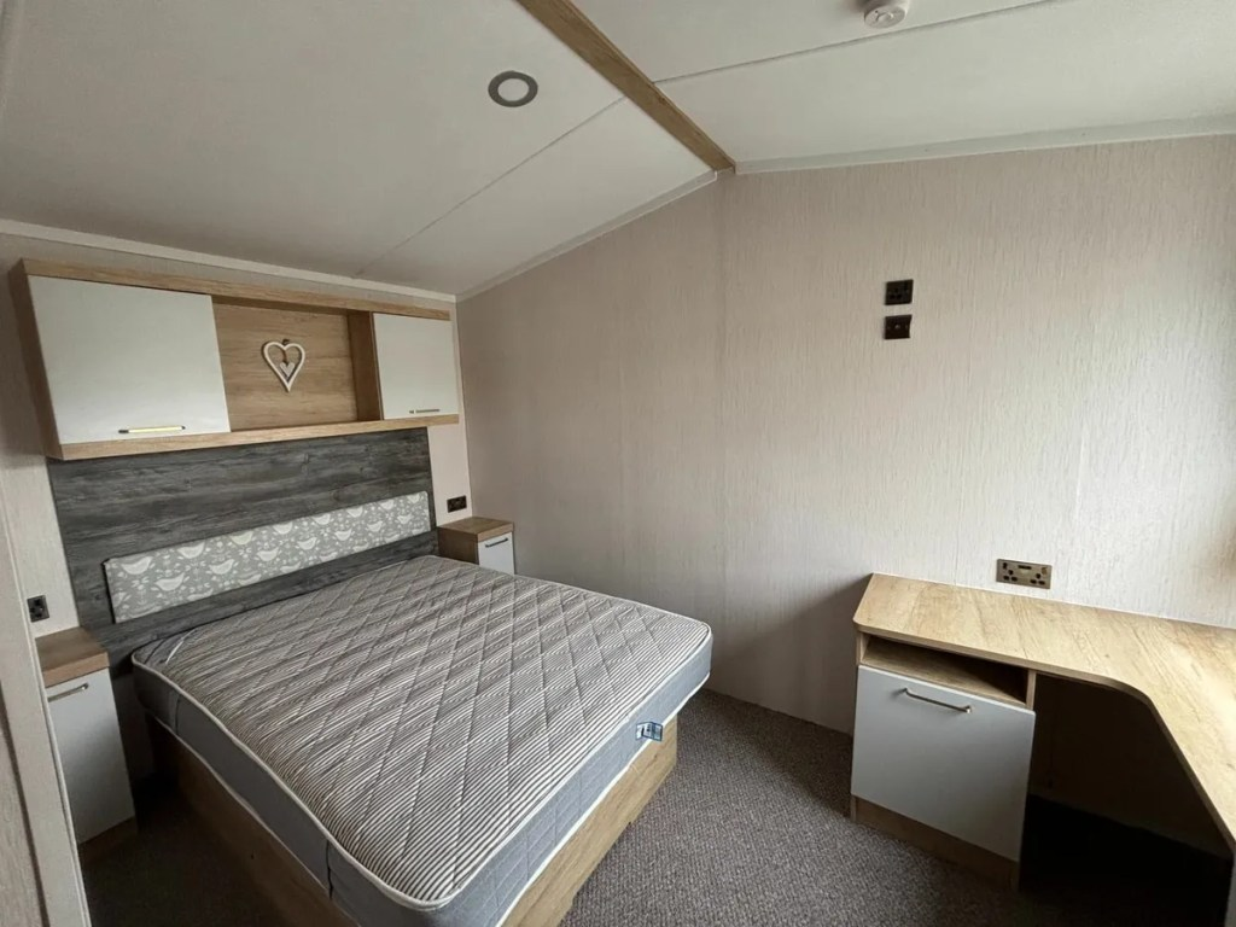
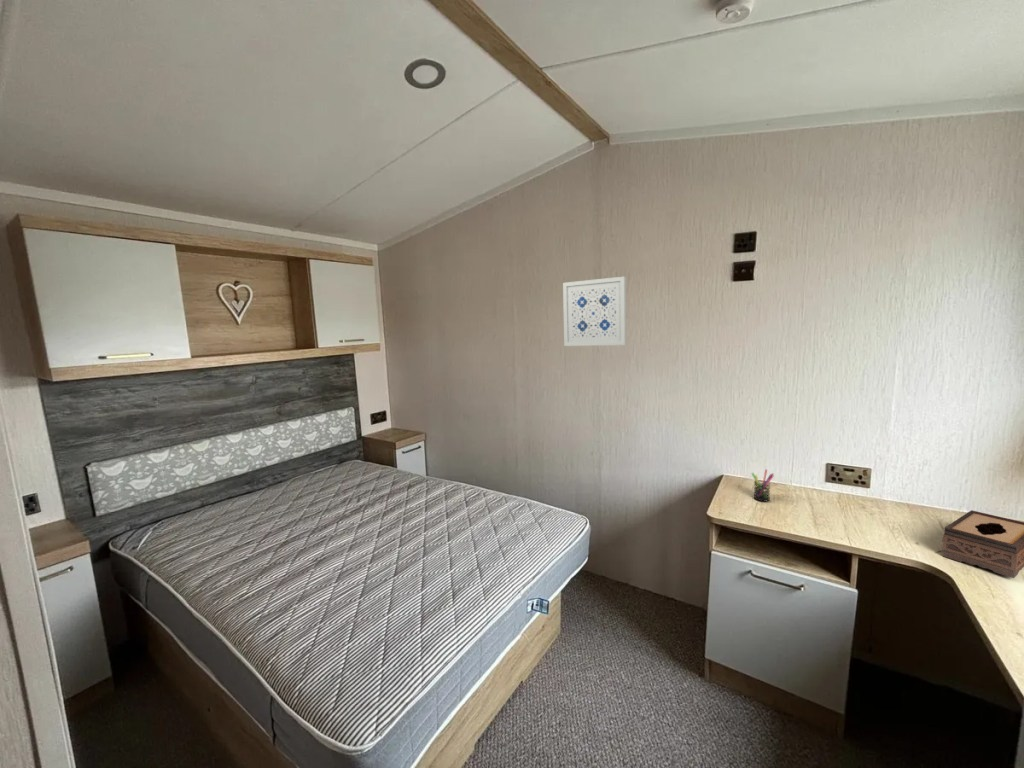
+ wall art [562,276,627,347]
+ pen holder [750,468,775,503]
+ tissue box [941,509,1024,579]
